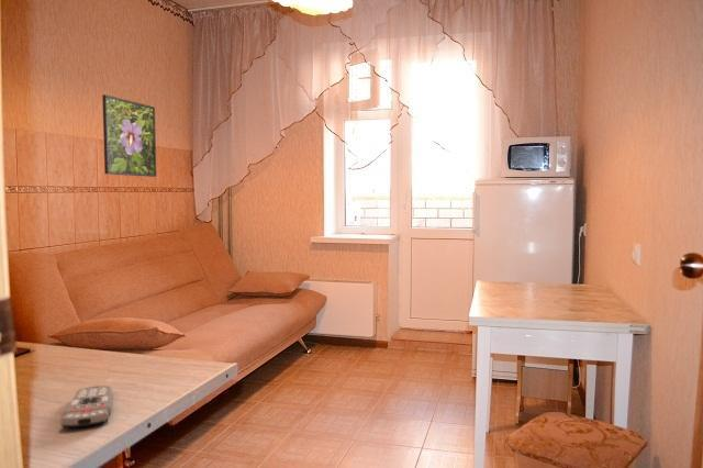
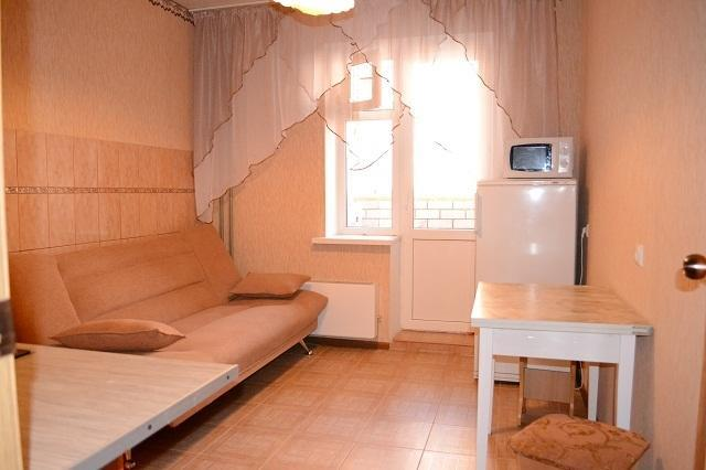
- remote control [60,385,113,428]
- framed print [101,93,157,178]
